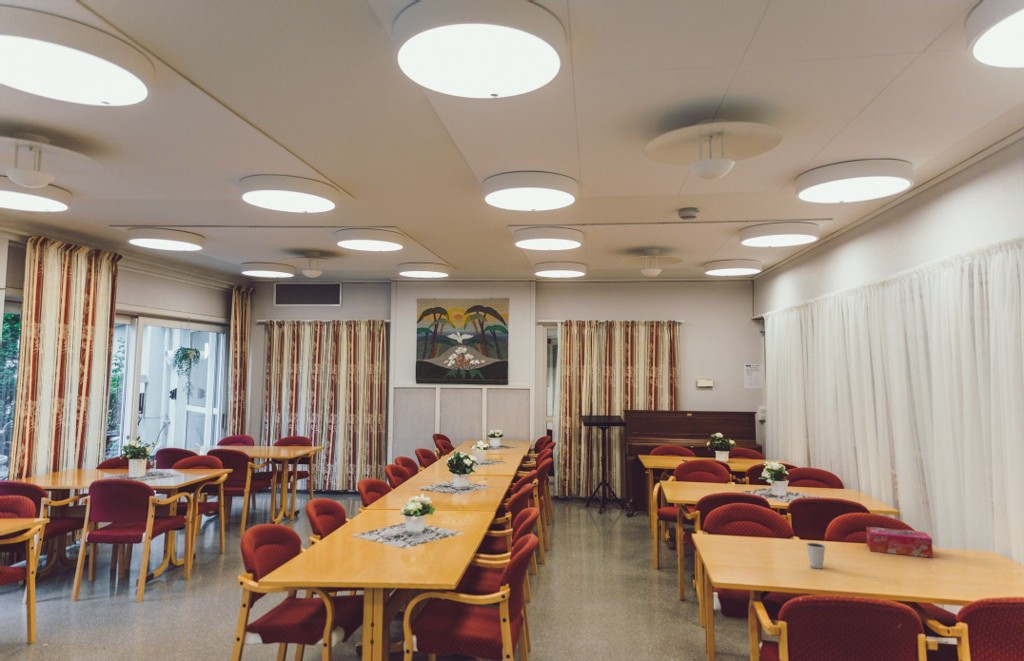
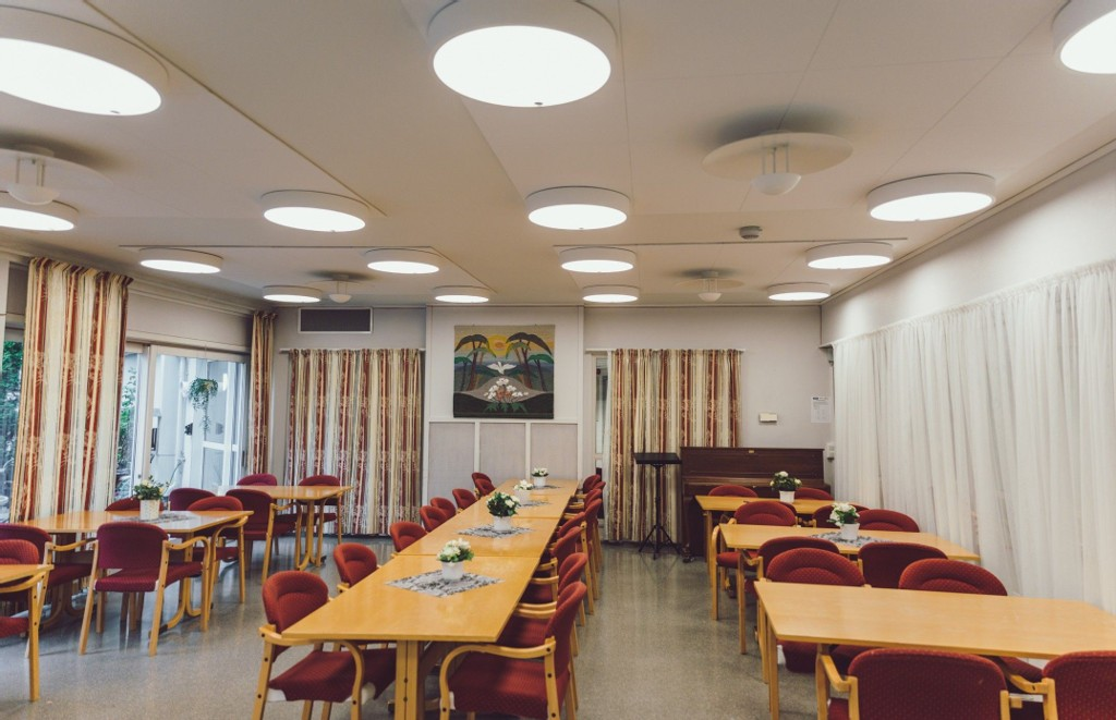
- dixie cup [806,542,826,569]
- tissue box [865,526,934,559]
